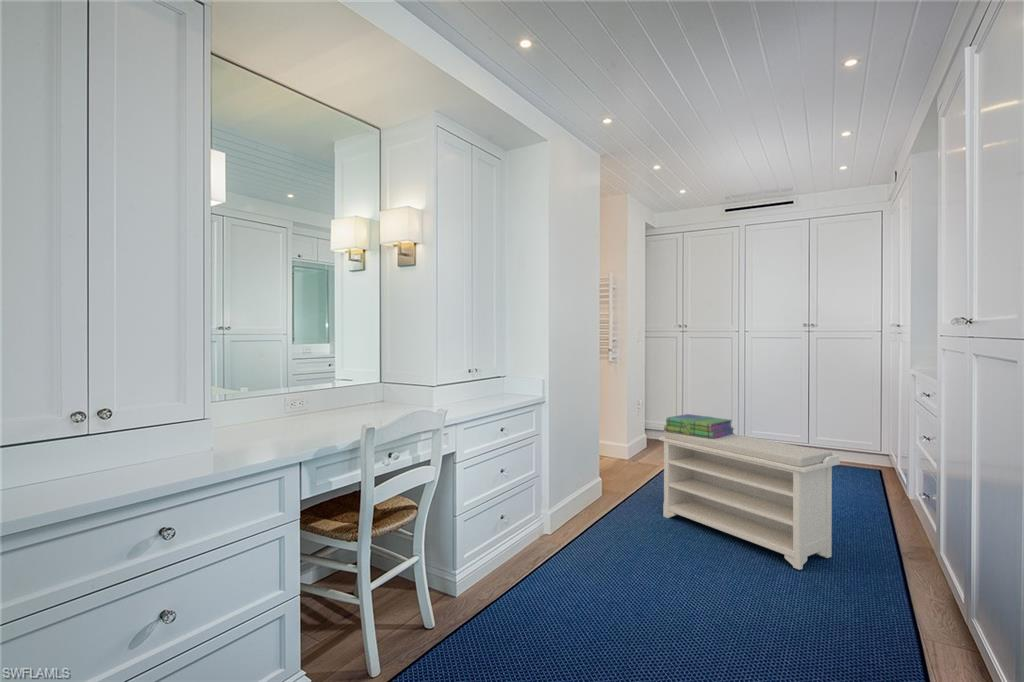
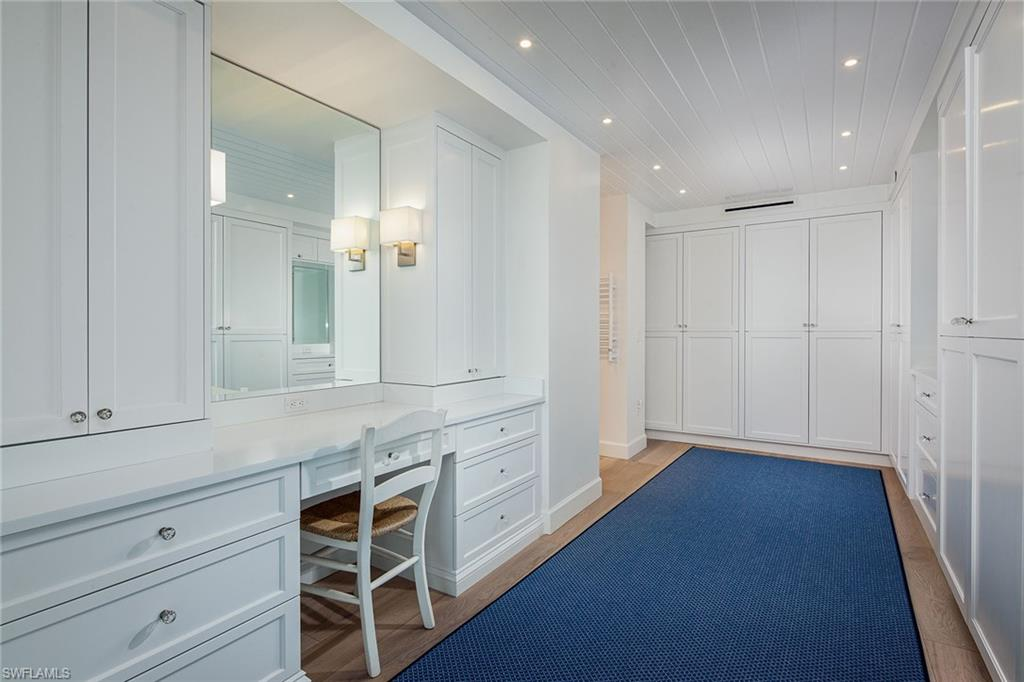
- bench [658,431,841,571]
- stack of books [663,413,735,439]
